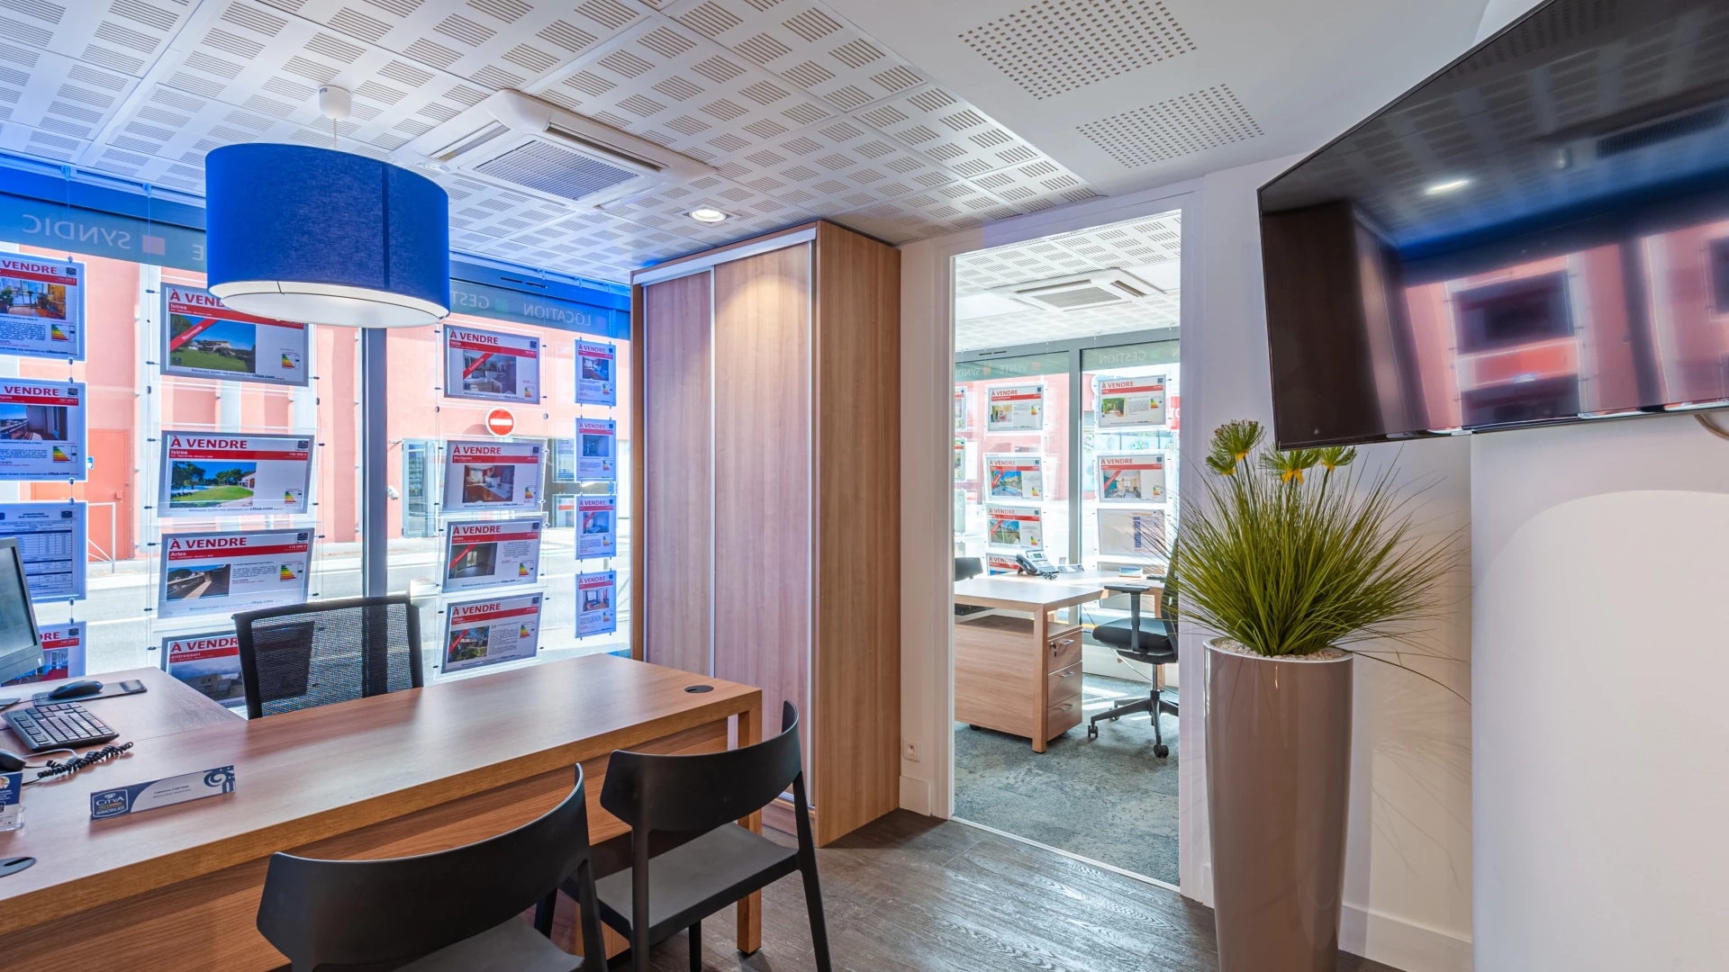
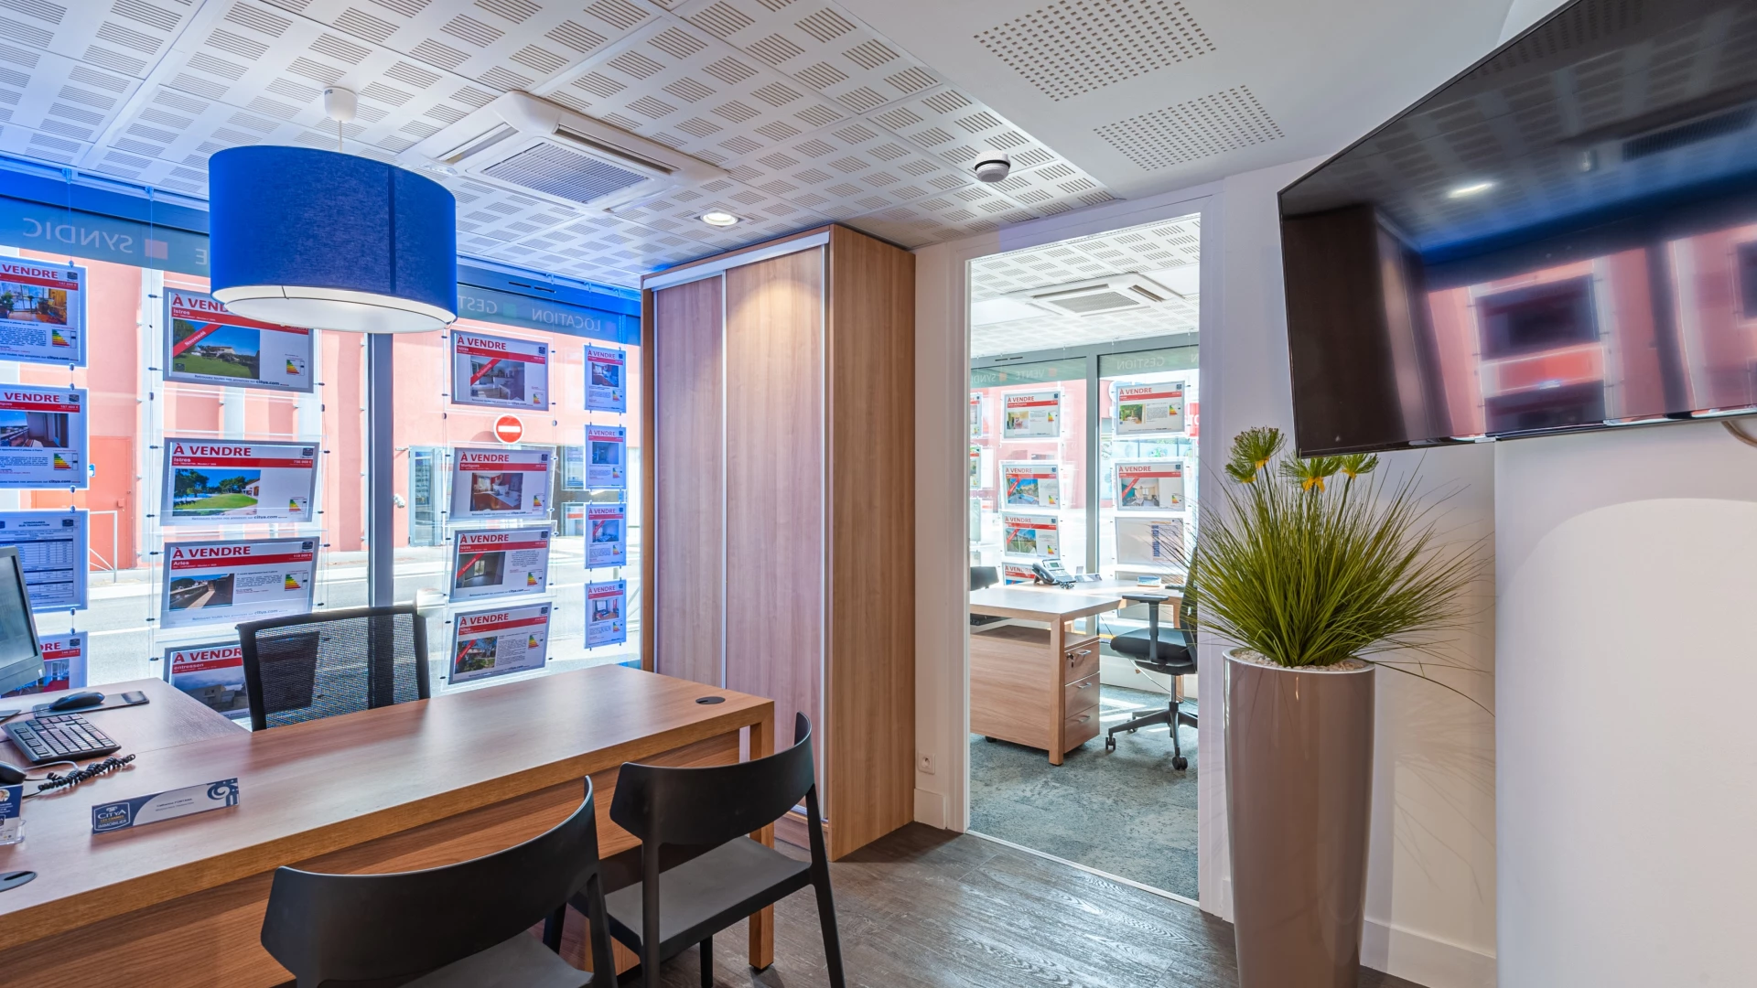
+ smoke detector [974,150,1012,183]
